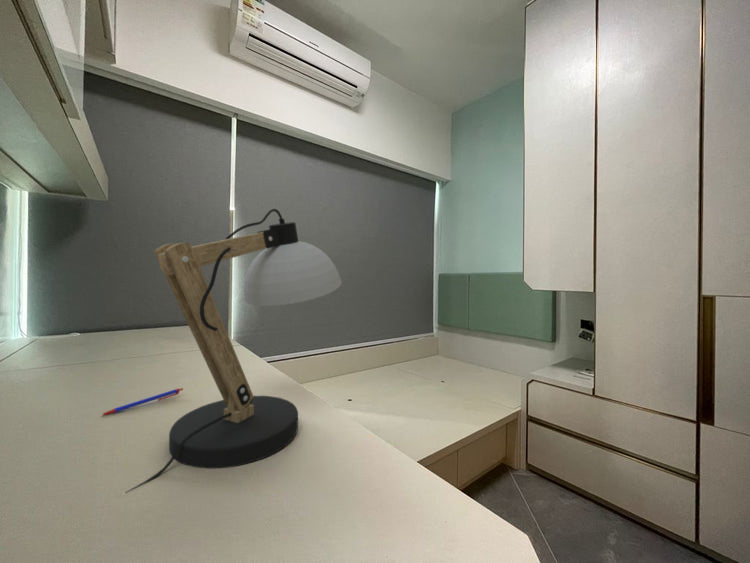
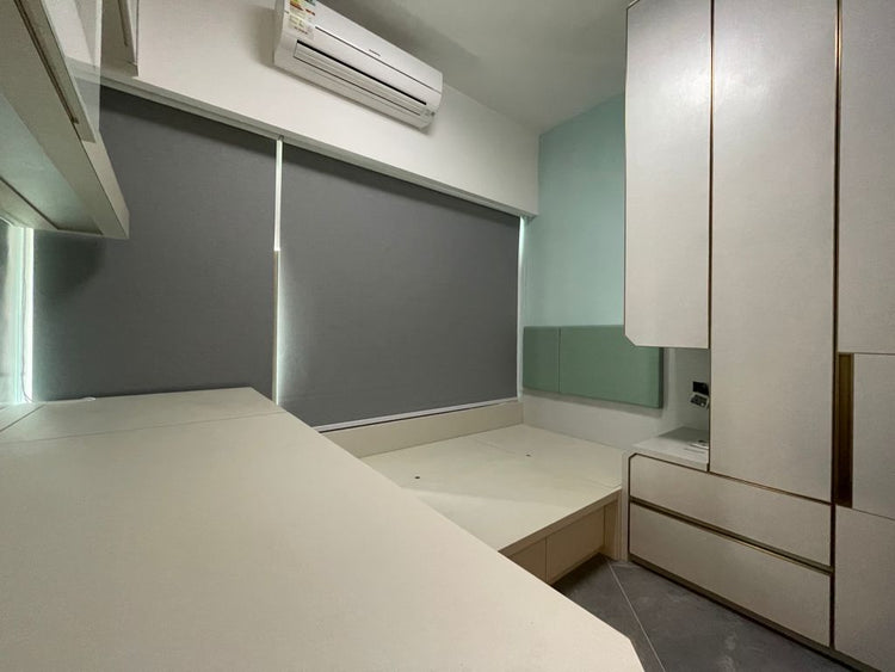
- desk lamp [126,208,343,493]
- pen [100,387,184,416]
